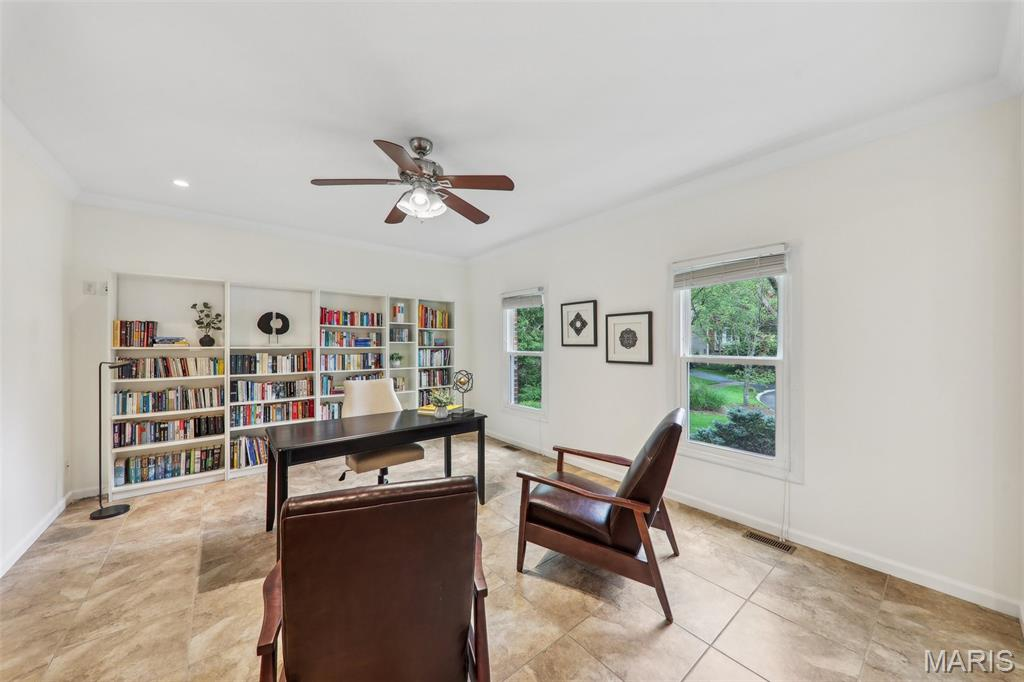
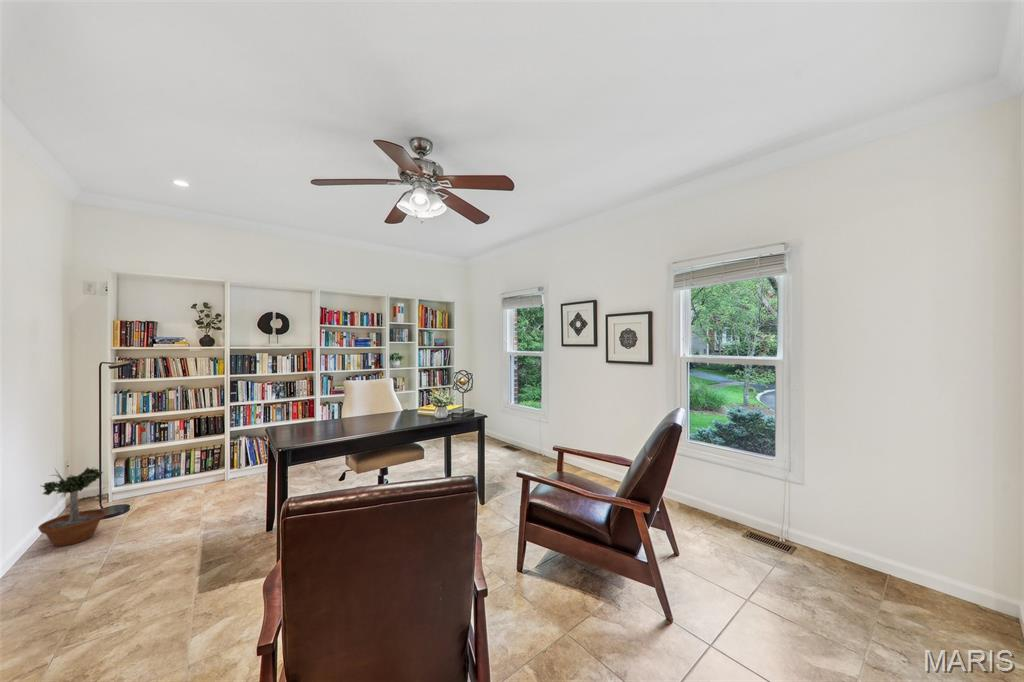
+ potted tree [37,466,107,547]
